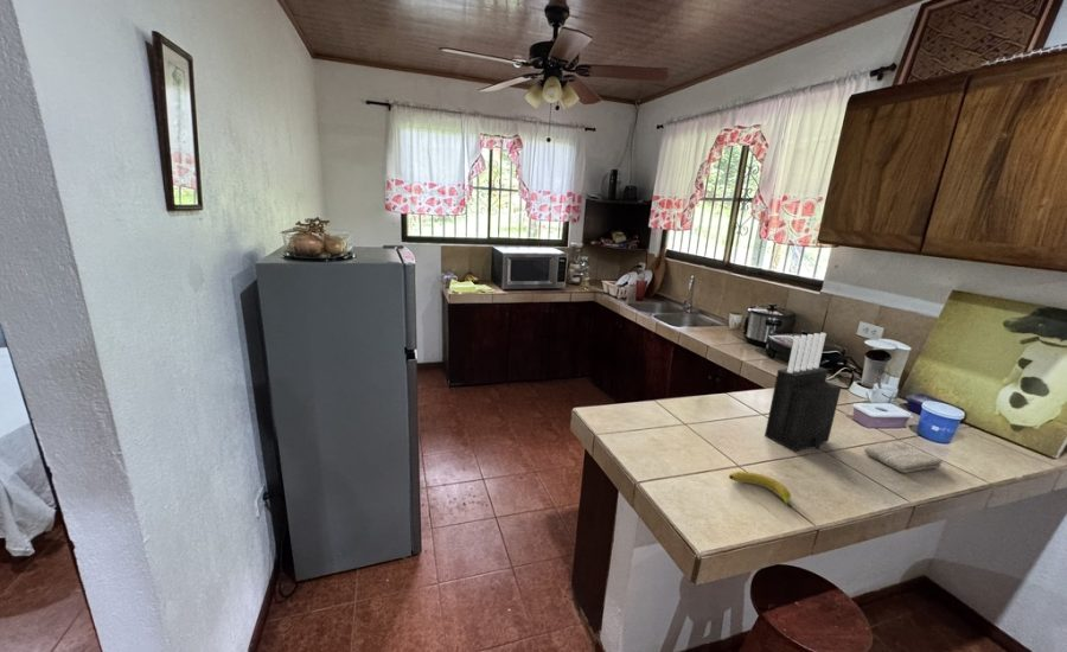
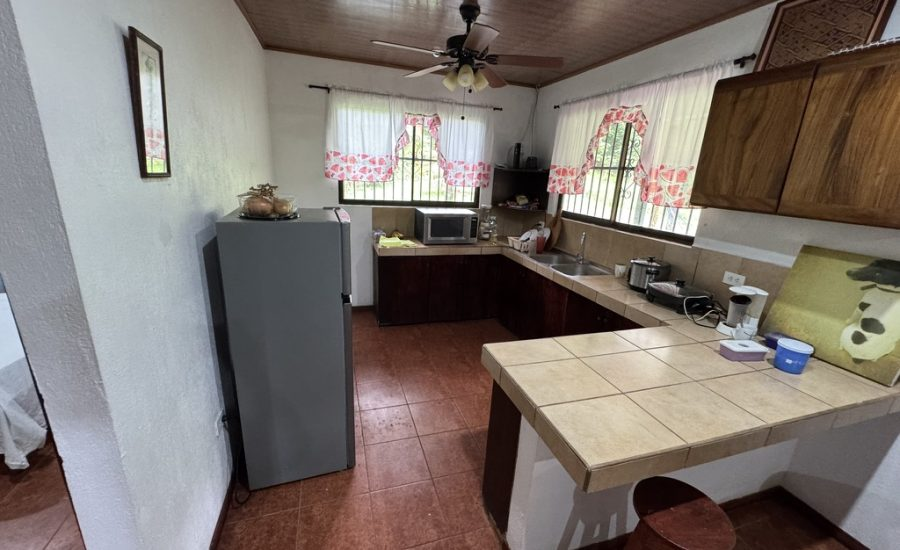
- washcloth [863,441,944,474]
- knife block [763,332,843,453]
- fruit [728,471,793,509]
